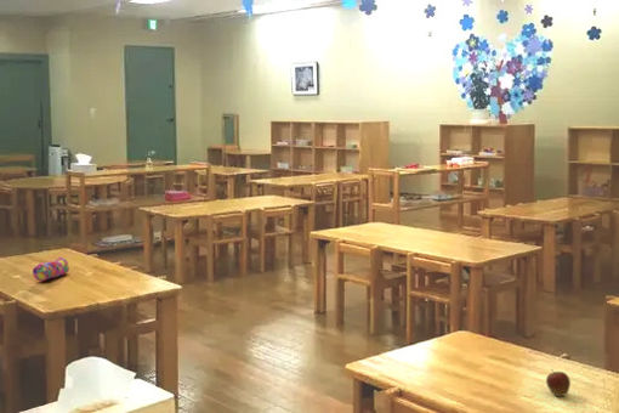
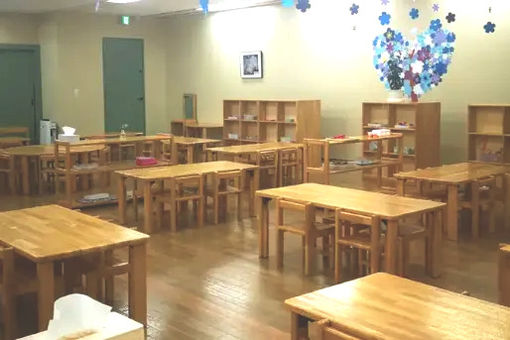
- pencil case [32,256,70,282]
- fruit [545,368,572,397]
